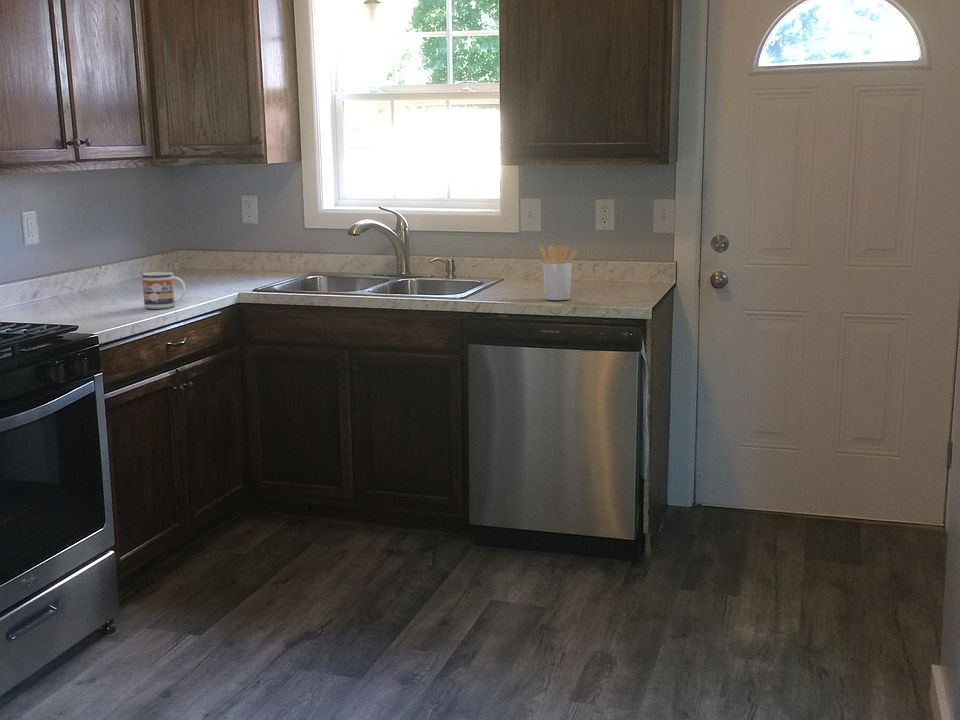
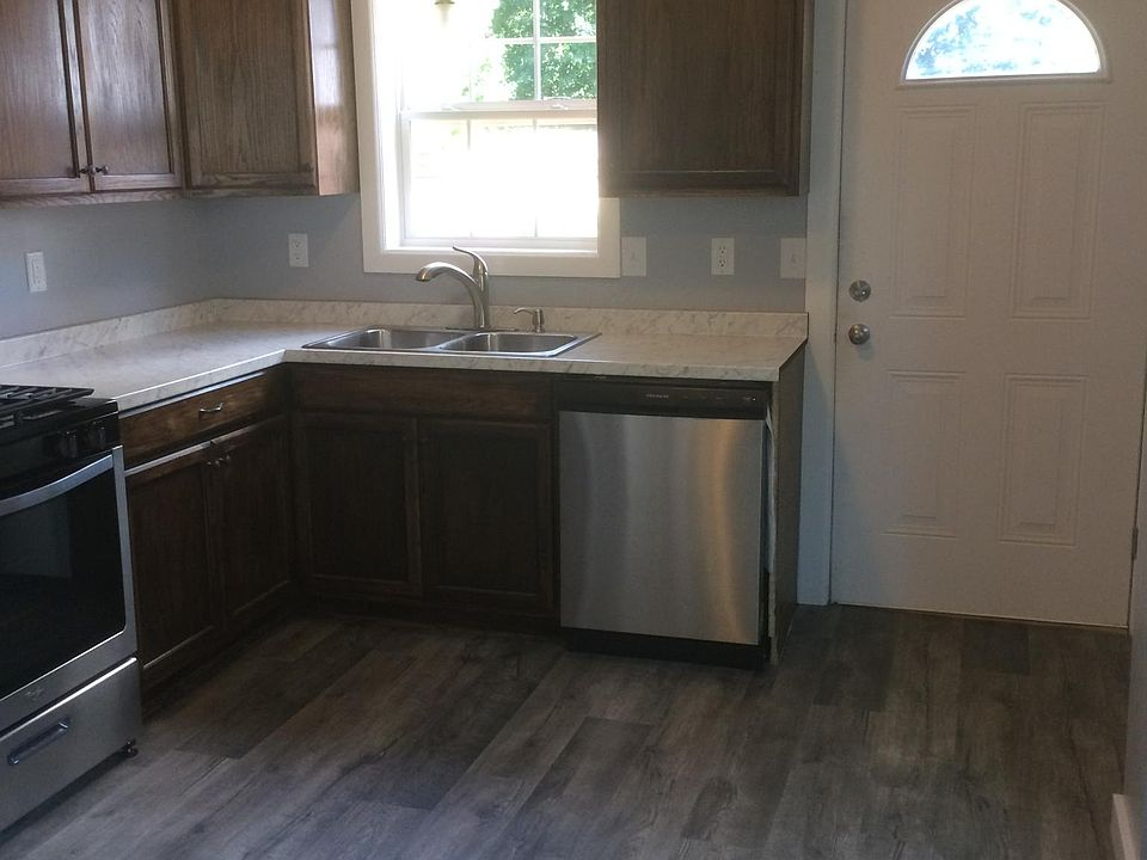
- mug [141,271,187,310]
- utensil holder [538,244,579,301]
